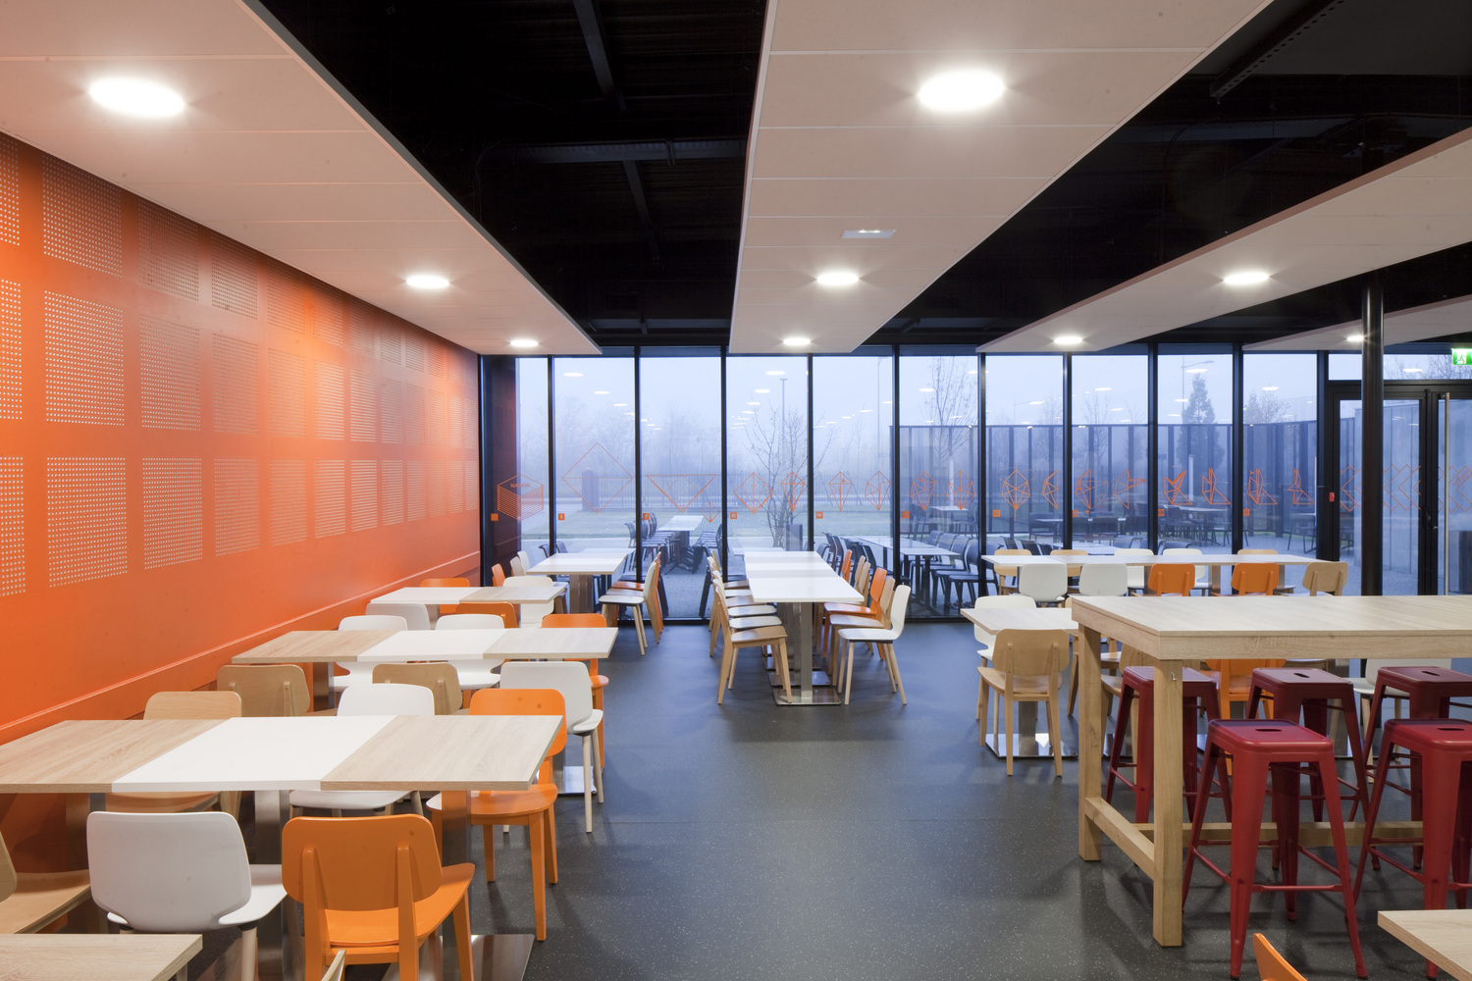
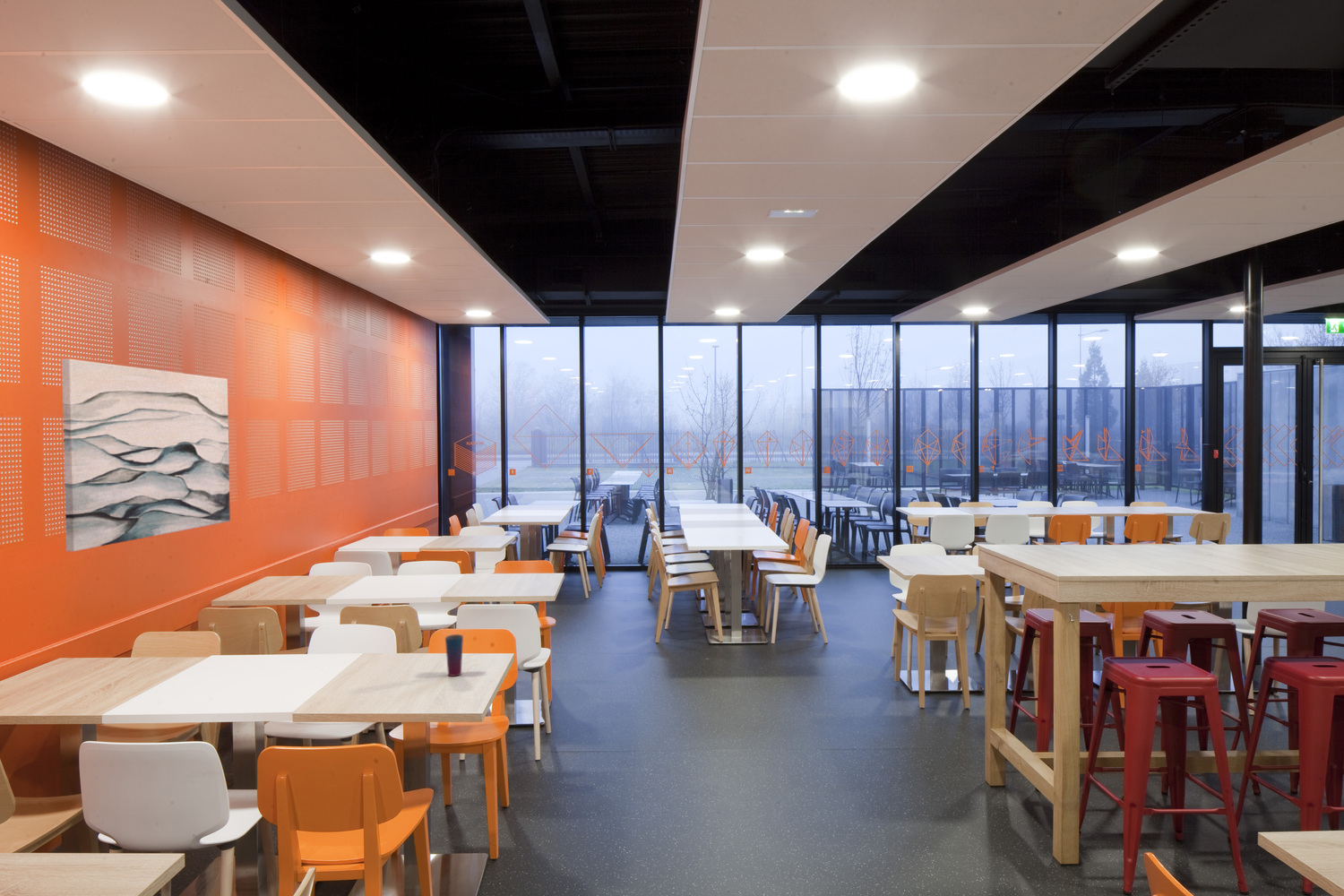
+ cup [444,633,464,677]
+ wall art [61,358,231,552]
